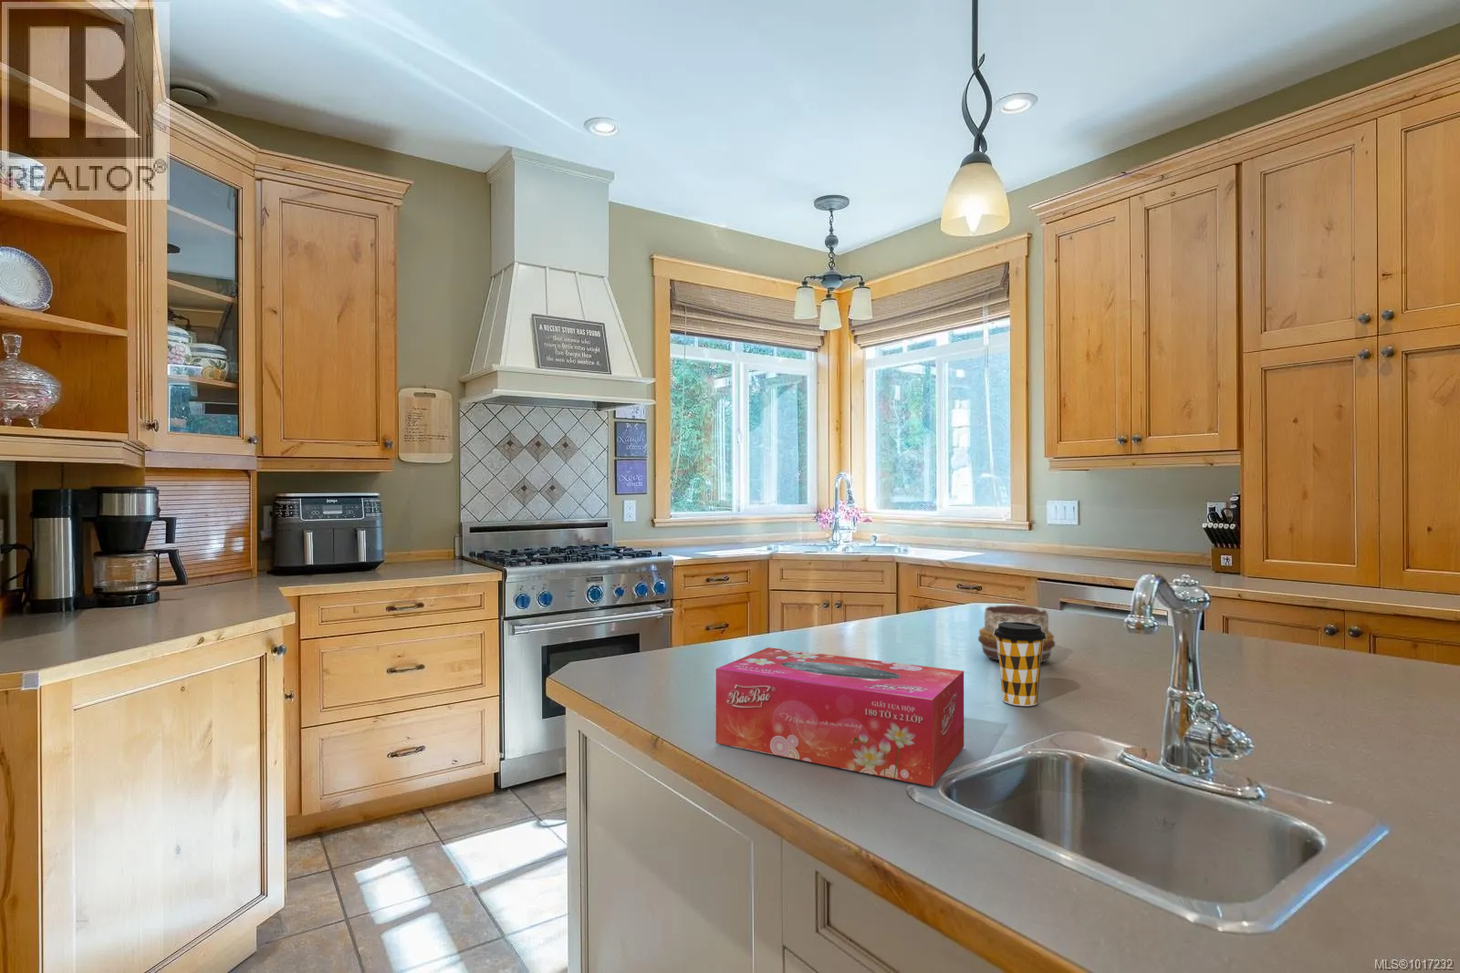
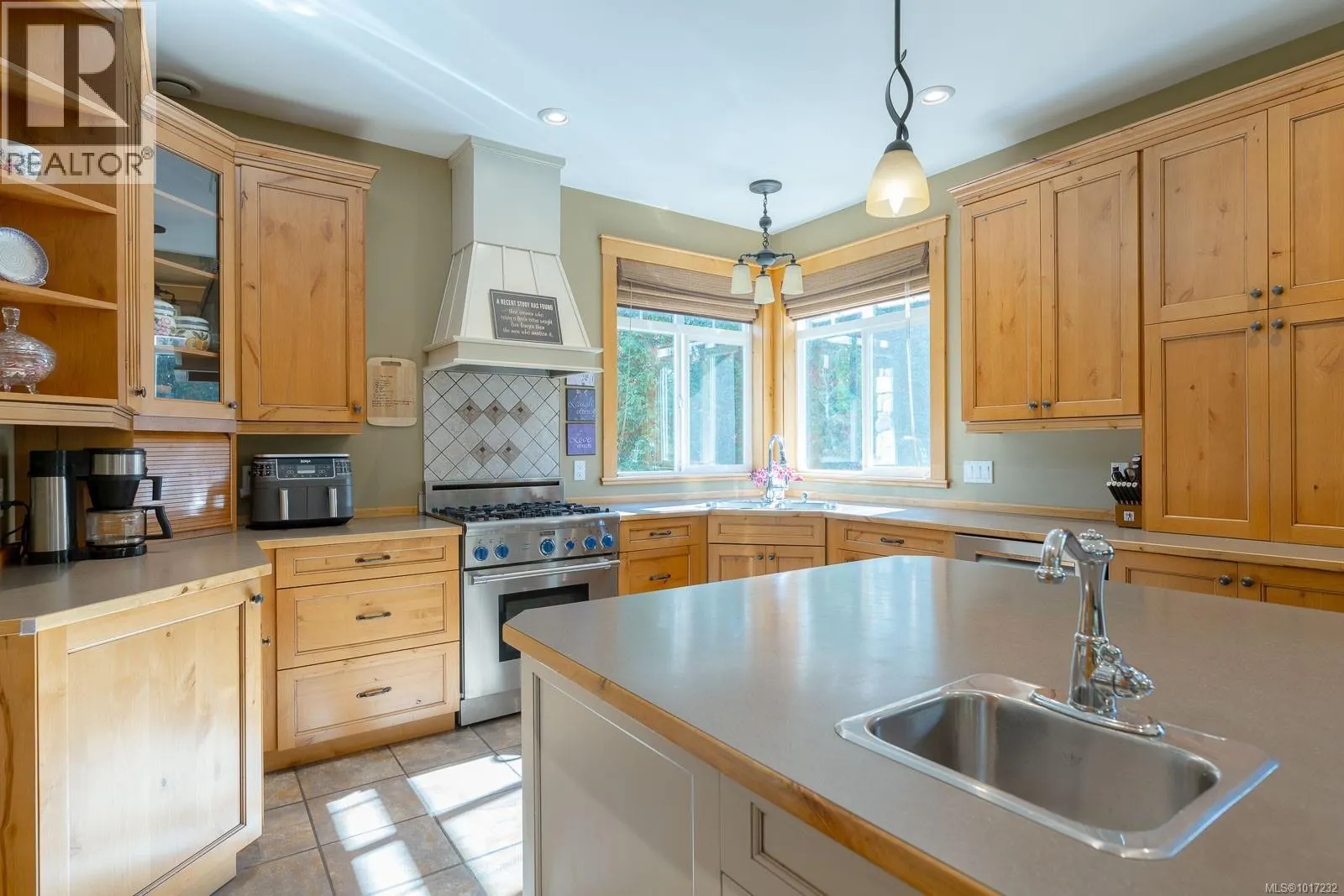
- decorative bowl [978,605,1056,662]
- coffee cup [994,622,1046,707]
- tissue box [716,646,965,788]
